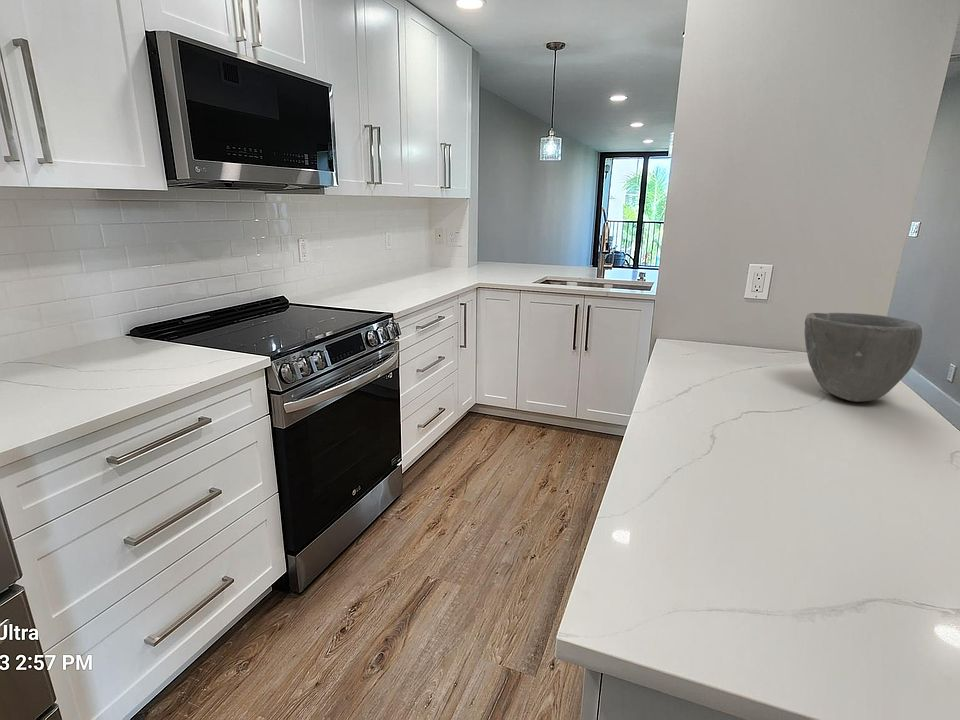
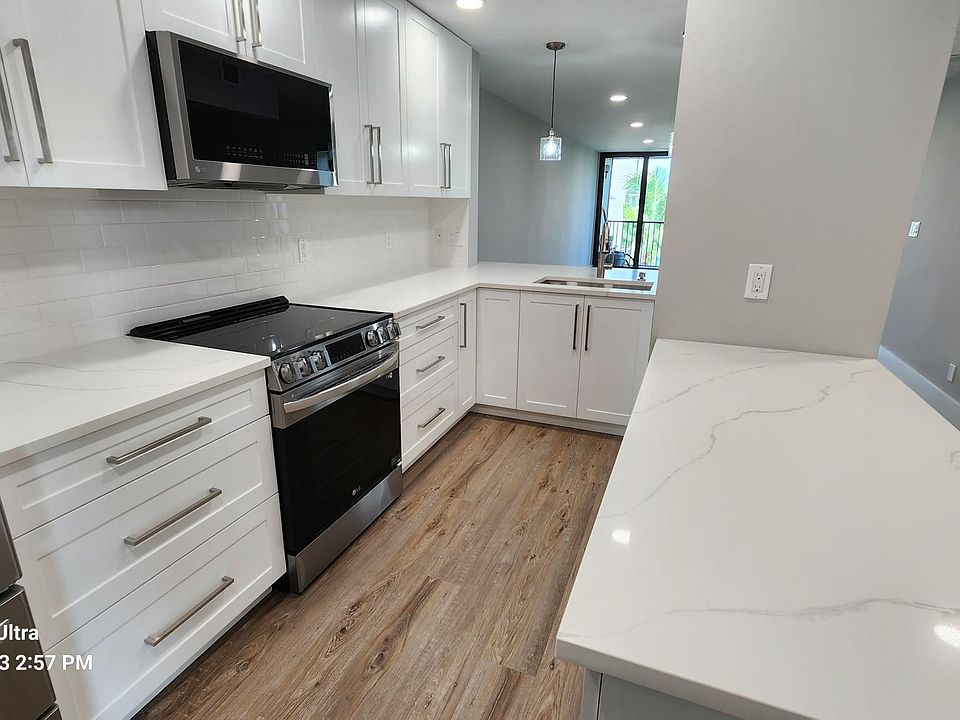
- bowl [804,312,923,403]
